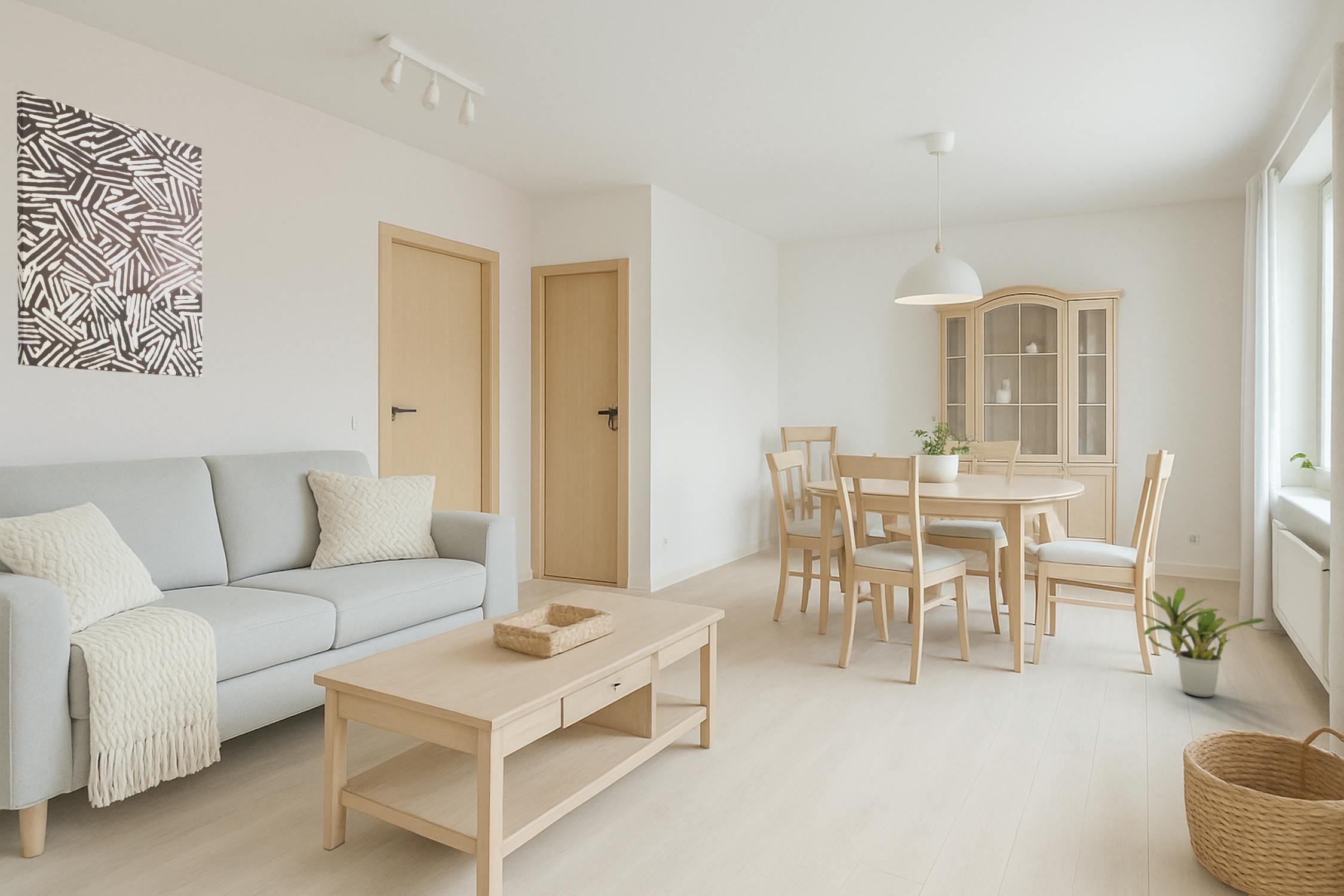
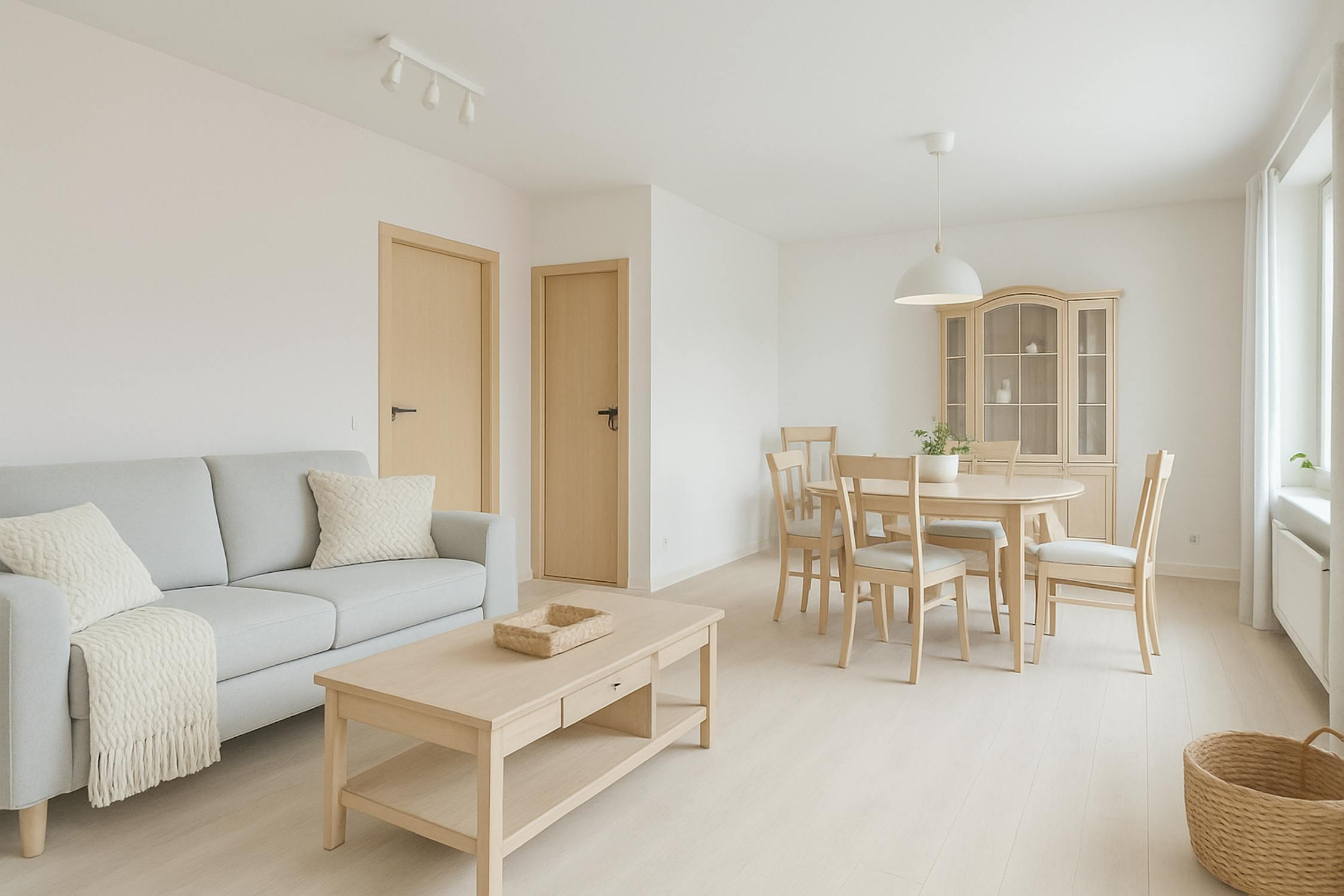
- potted plant [1141,587,1266,698]
- wall art [16,90,203,378]
